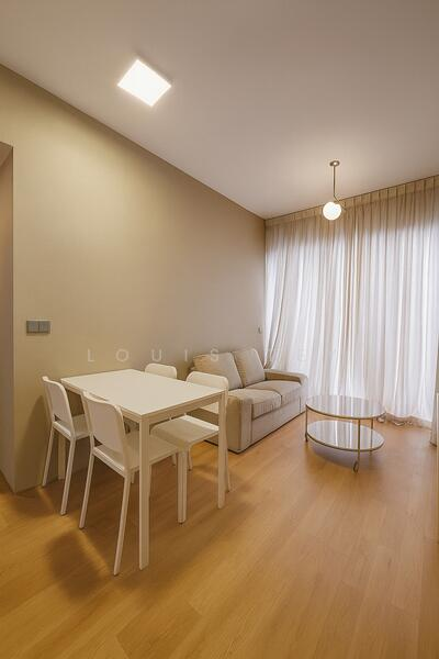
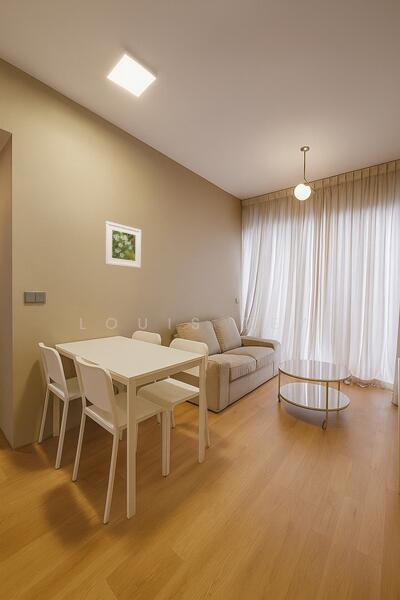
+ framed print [104,220,142,269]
